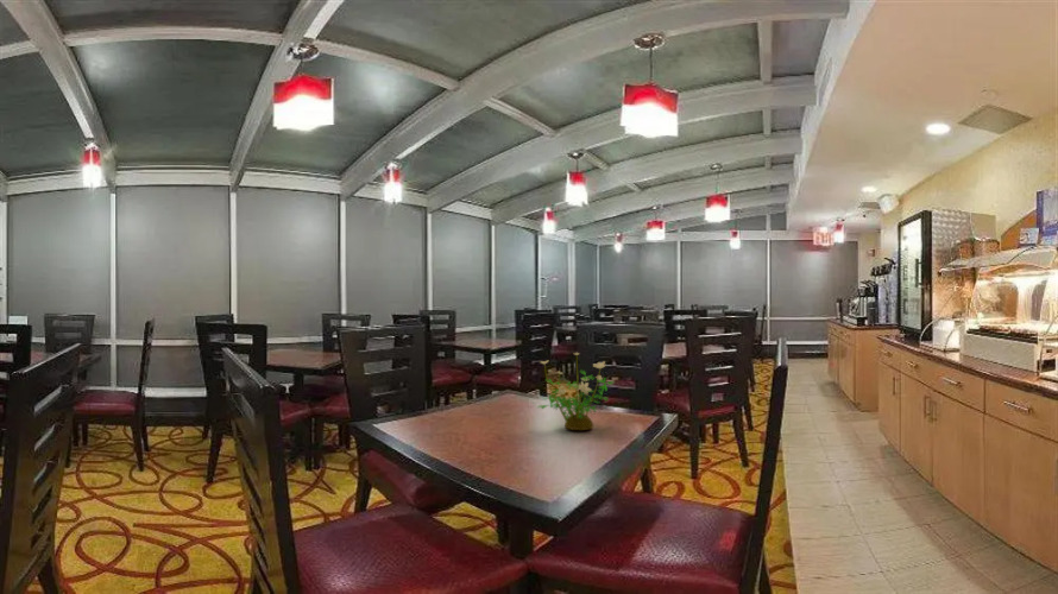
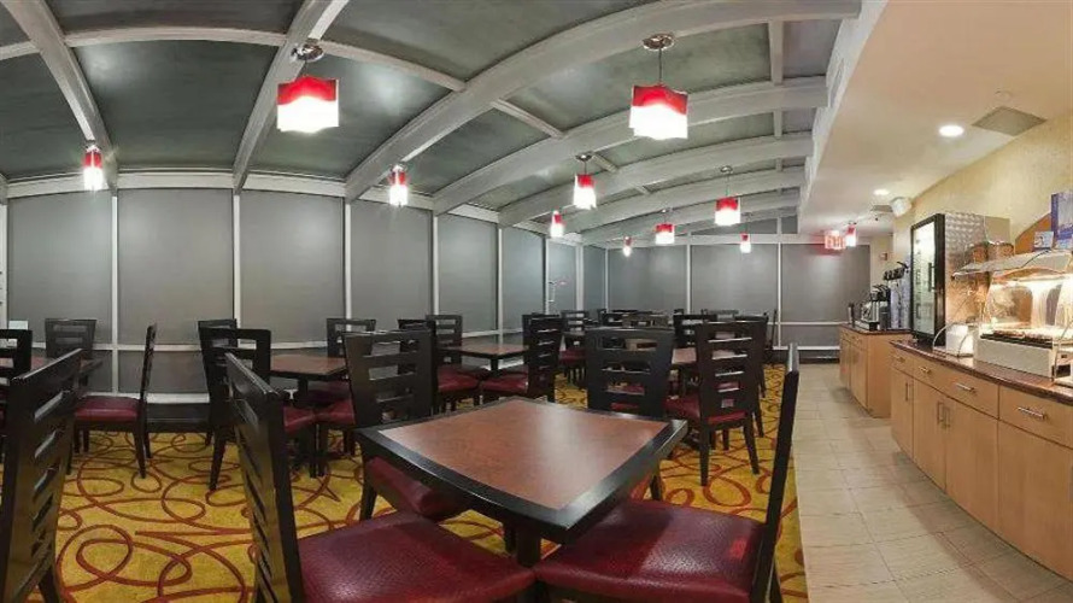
- potted plant [535,350,613,431]
